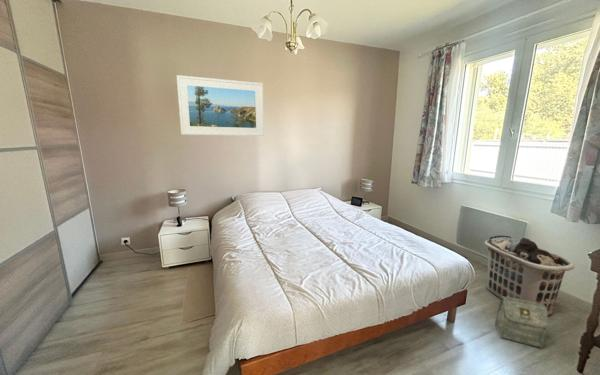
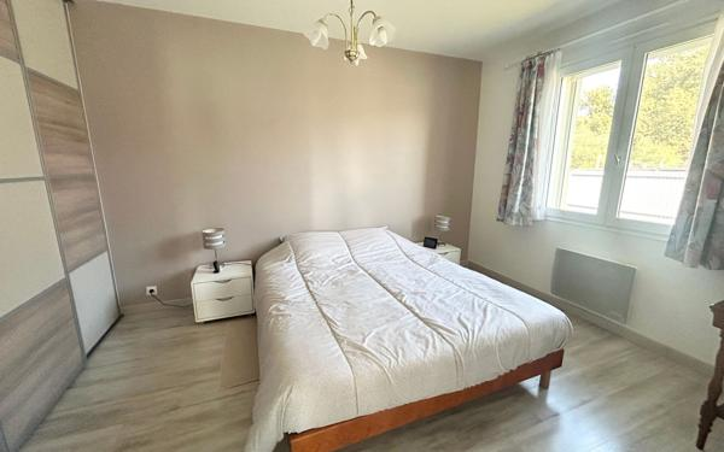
- bag [494,296,549,349]
- clothes hamper [483,234,575,317]
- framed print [176,74,265,137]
